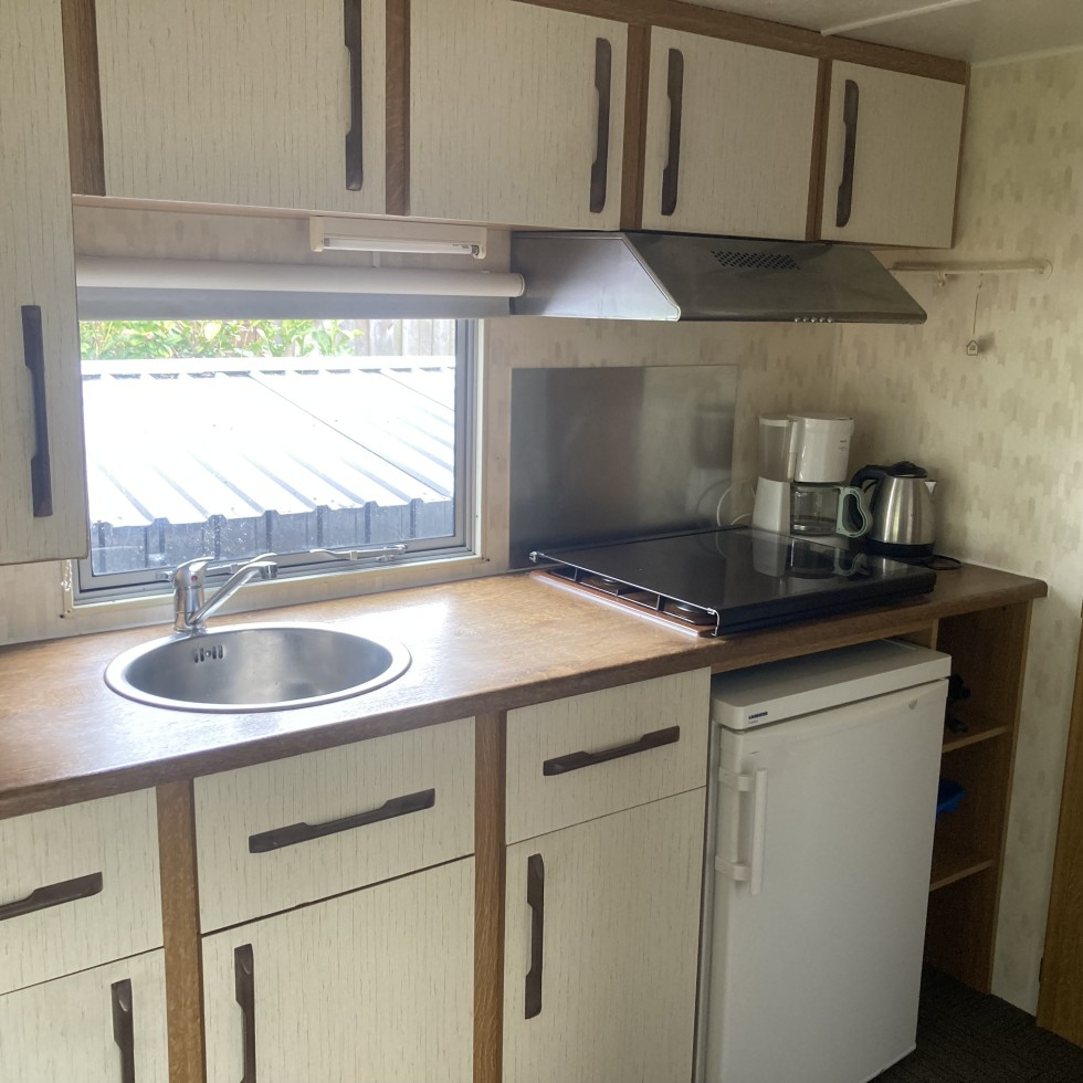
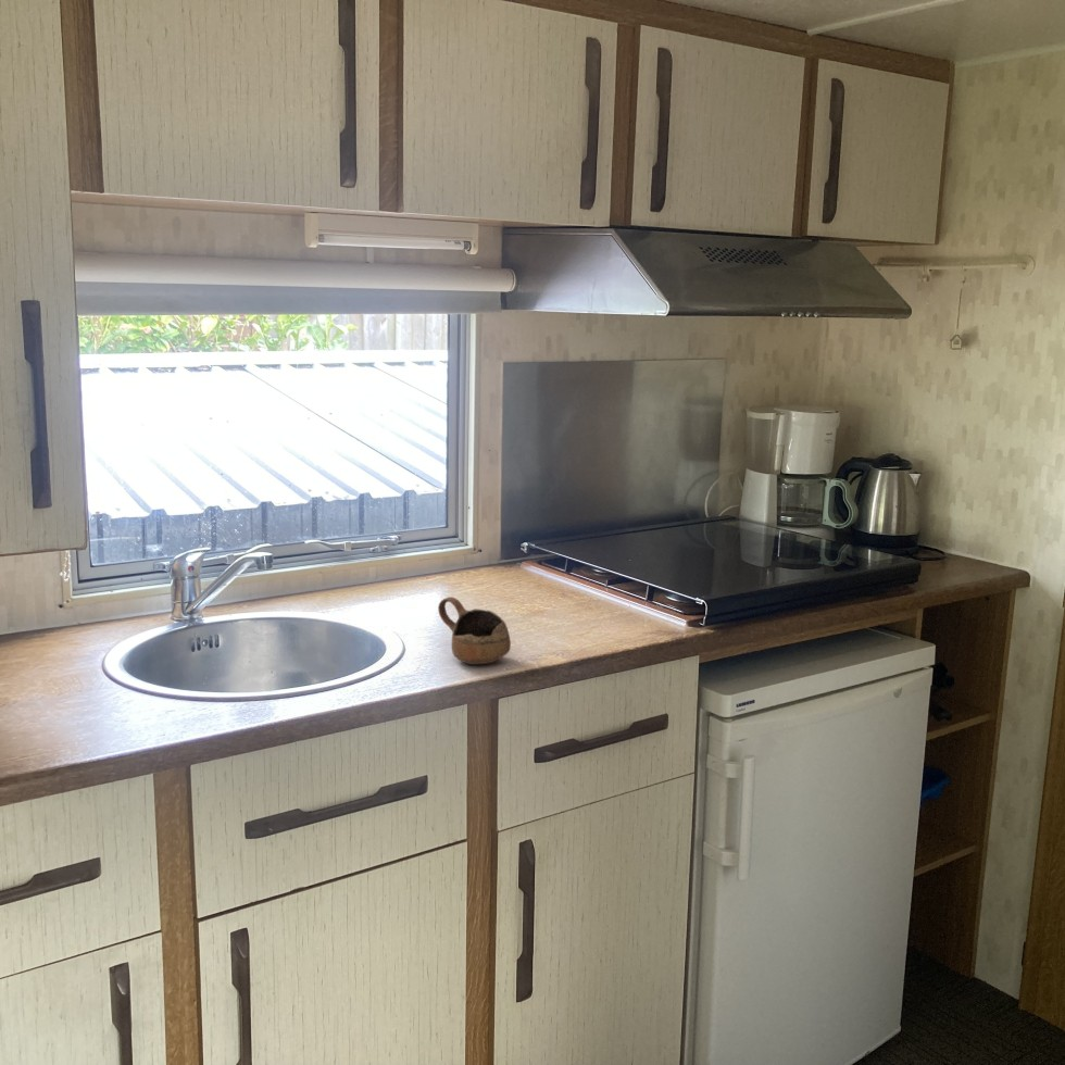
+ cup [437,596,512,665]
